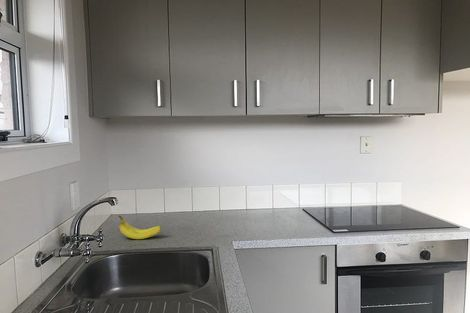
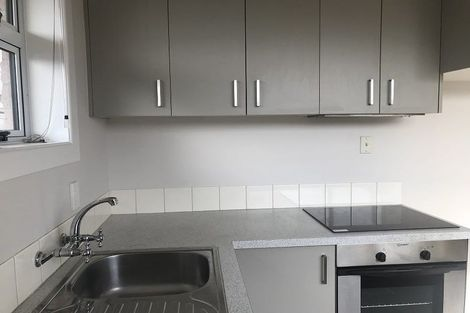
- fruit [117,215,162,240]
